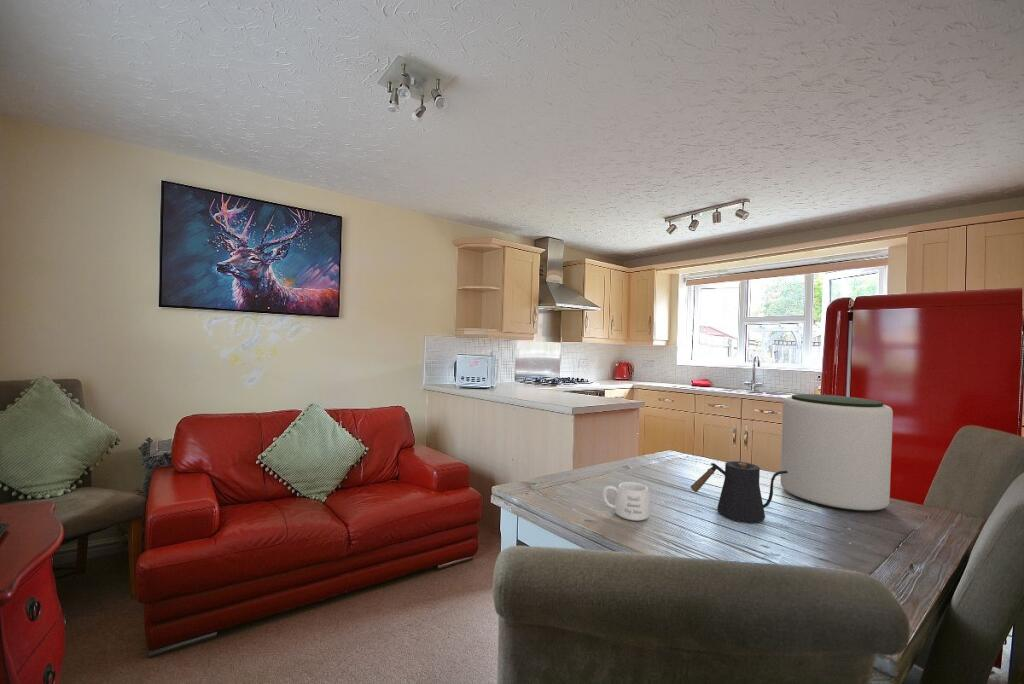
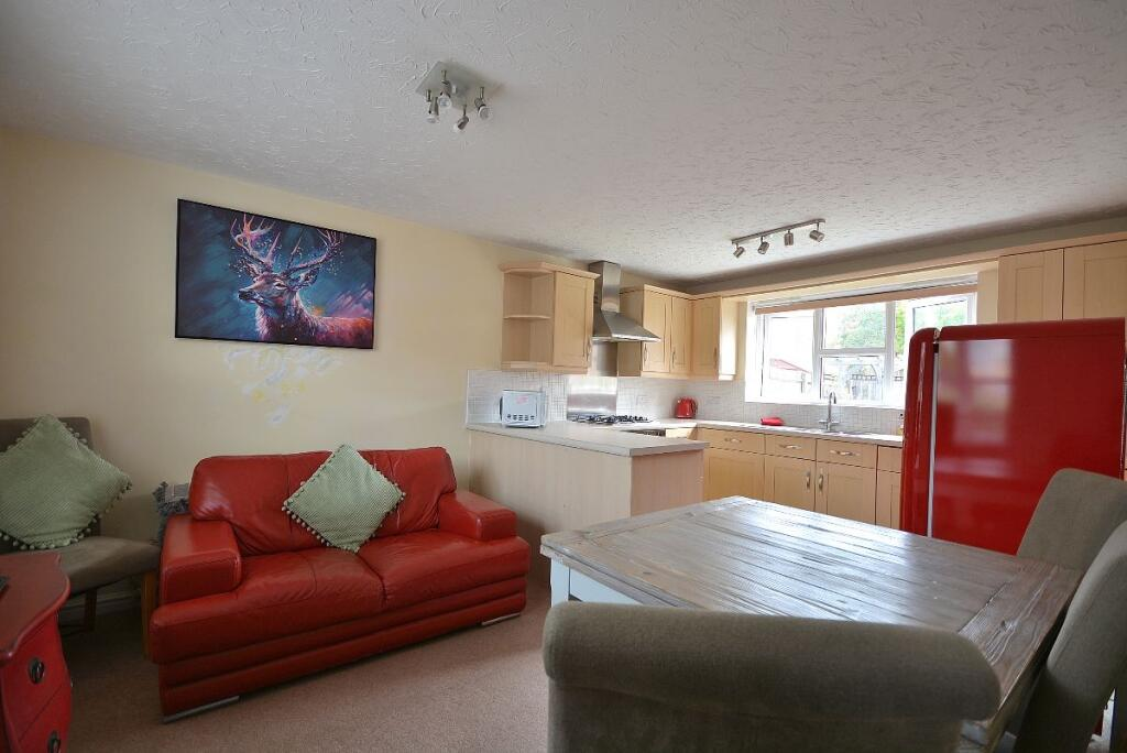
- mug [601,481,651,522]
- plant pot [780,393,894,513]
- kettle [690,460,788,524]
